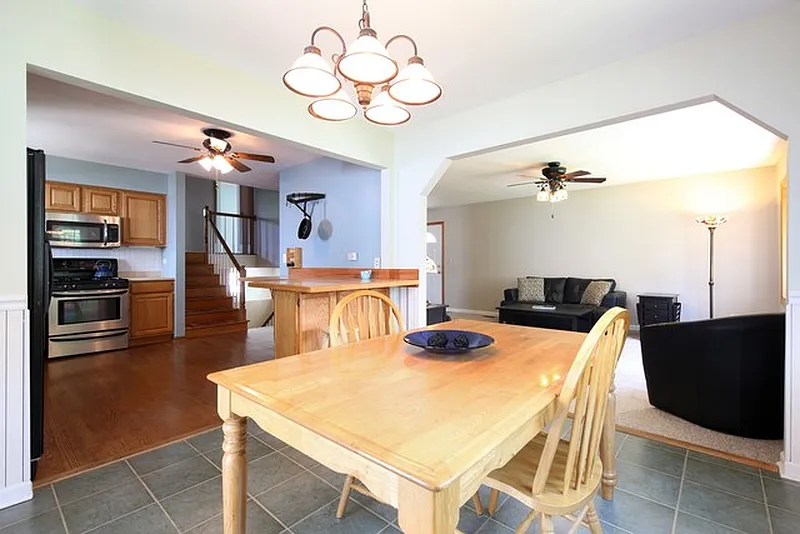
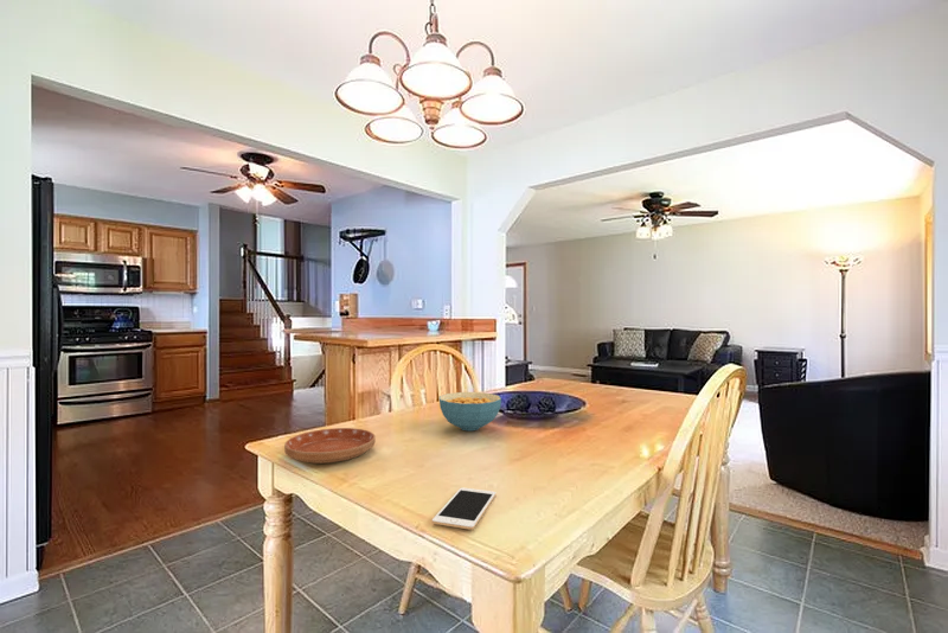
+ cereal bowl [438,391,502,431]
+ cell phone [431,486,497,531]
+ saucer [283,427,377,465]
